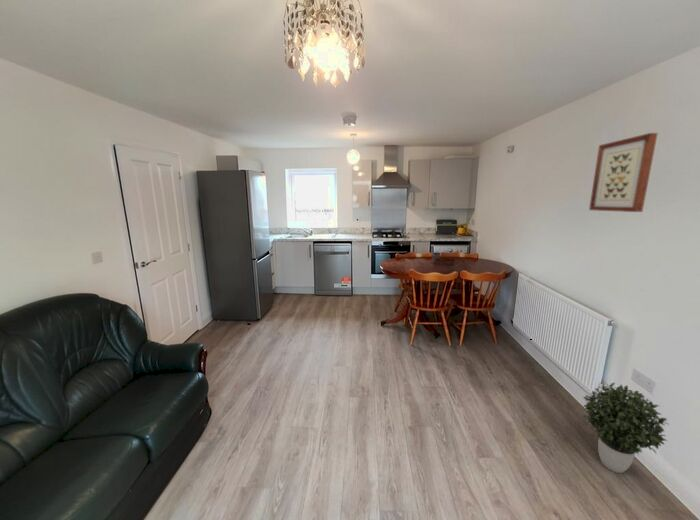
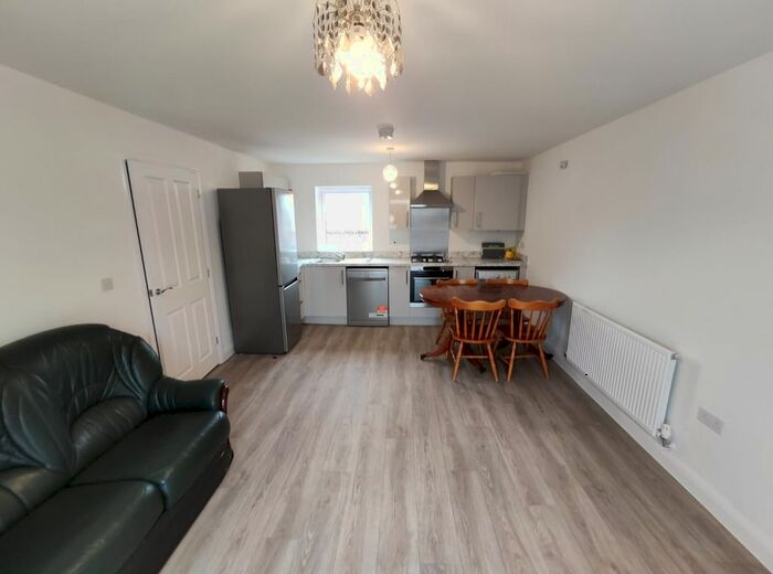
- wall art [588,132,659,213]
- potted plant [582,382,669,474]
